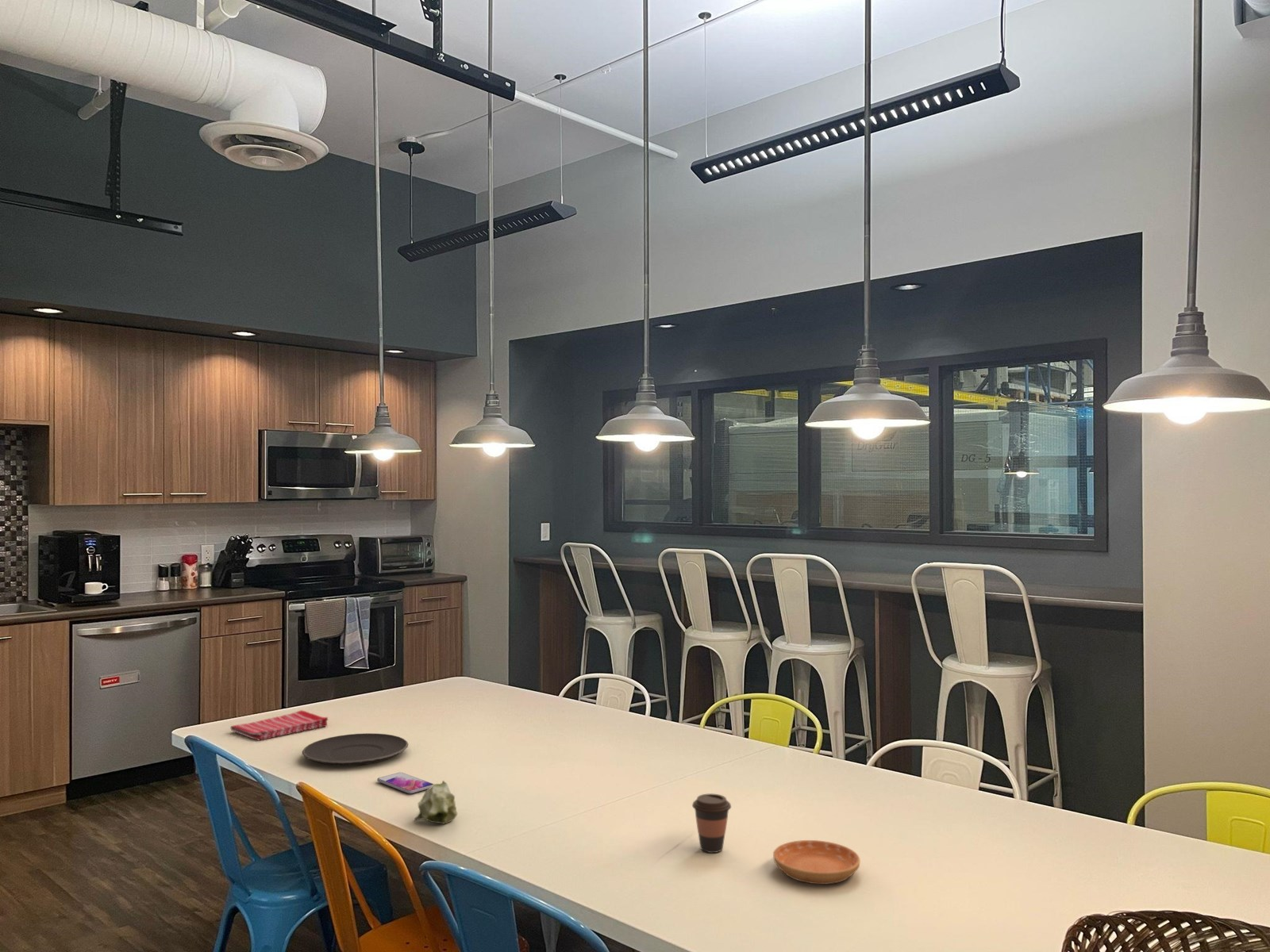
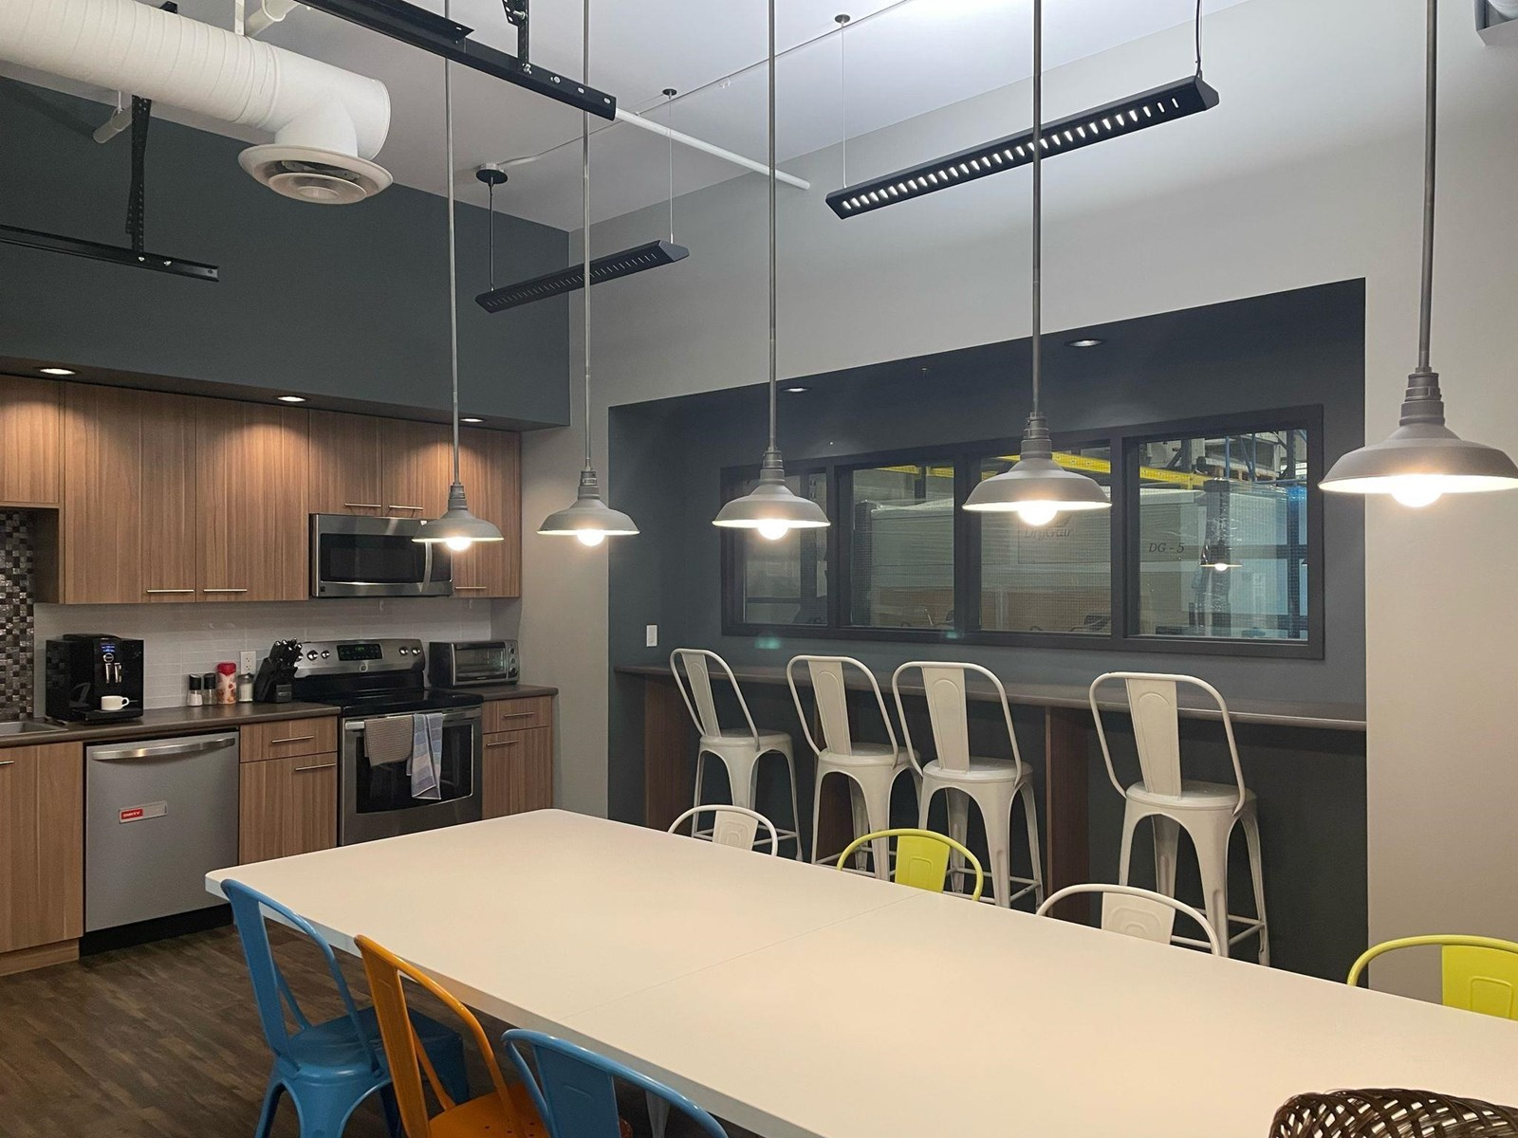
- plate [302,732,410,766]
- fruit [413,780,458,824]
- coffee cup [691,793,732,854]
- saucer [772,839,861,885]
- smartphone [376,772,434,795]
- dish towel [229,709,329,741]
